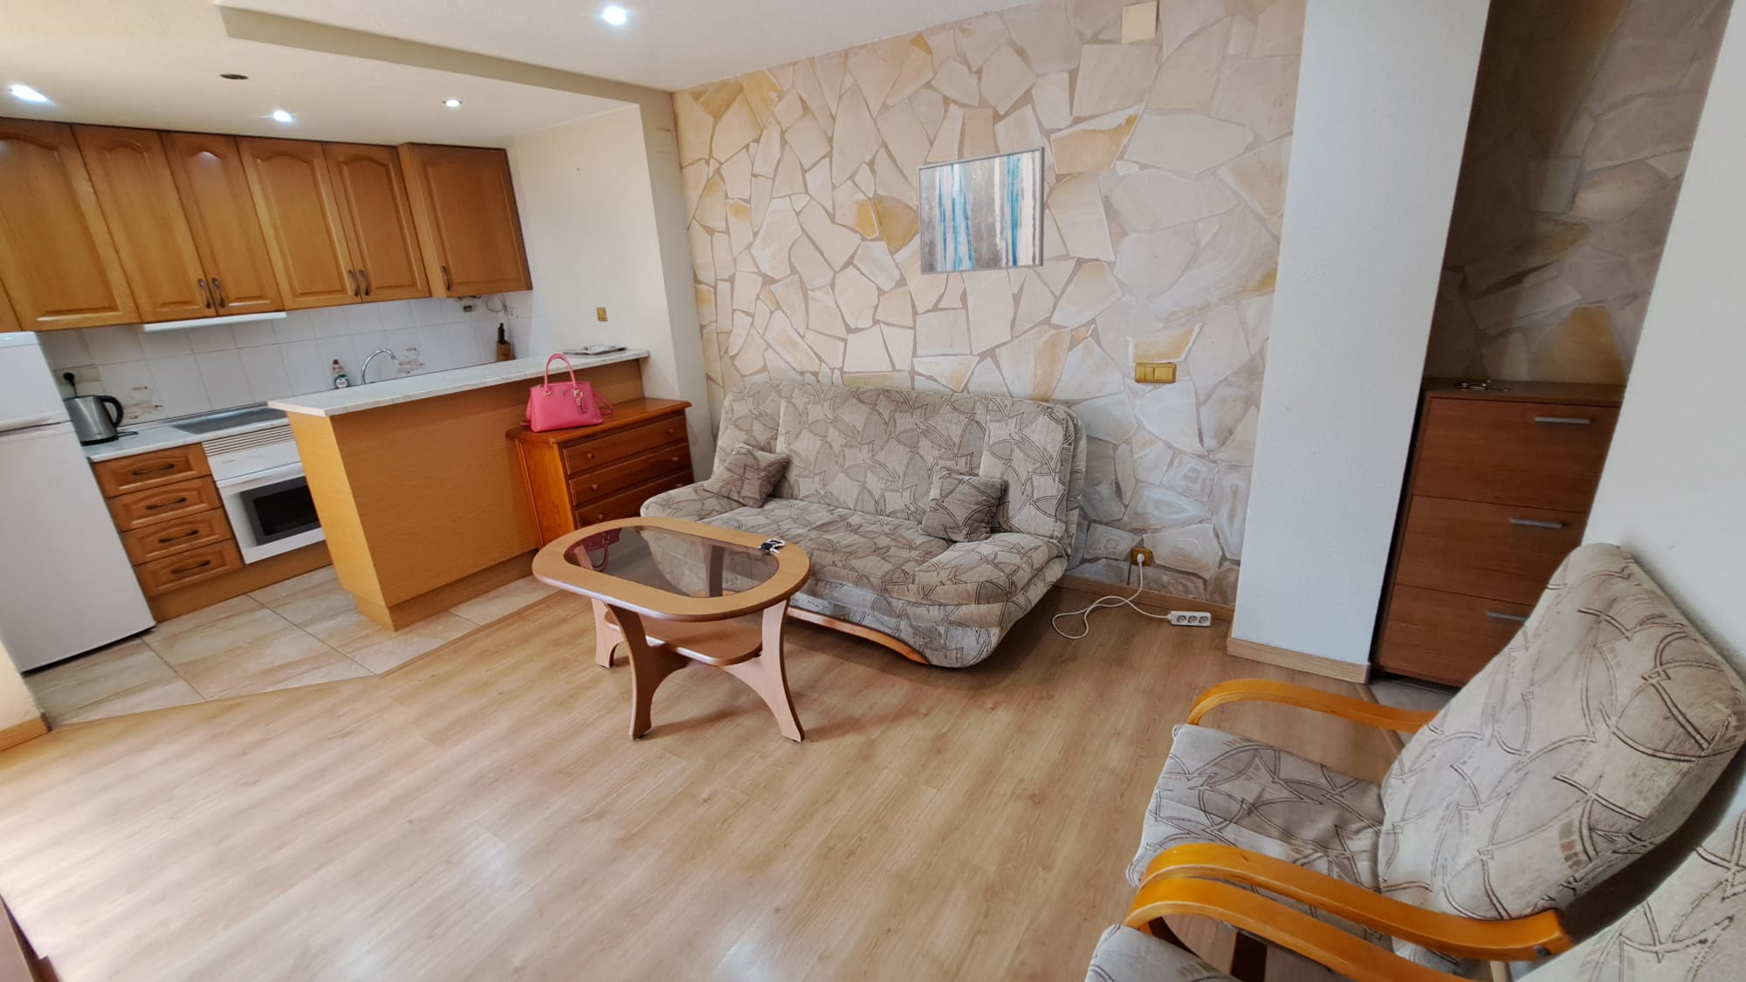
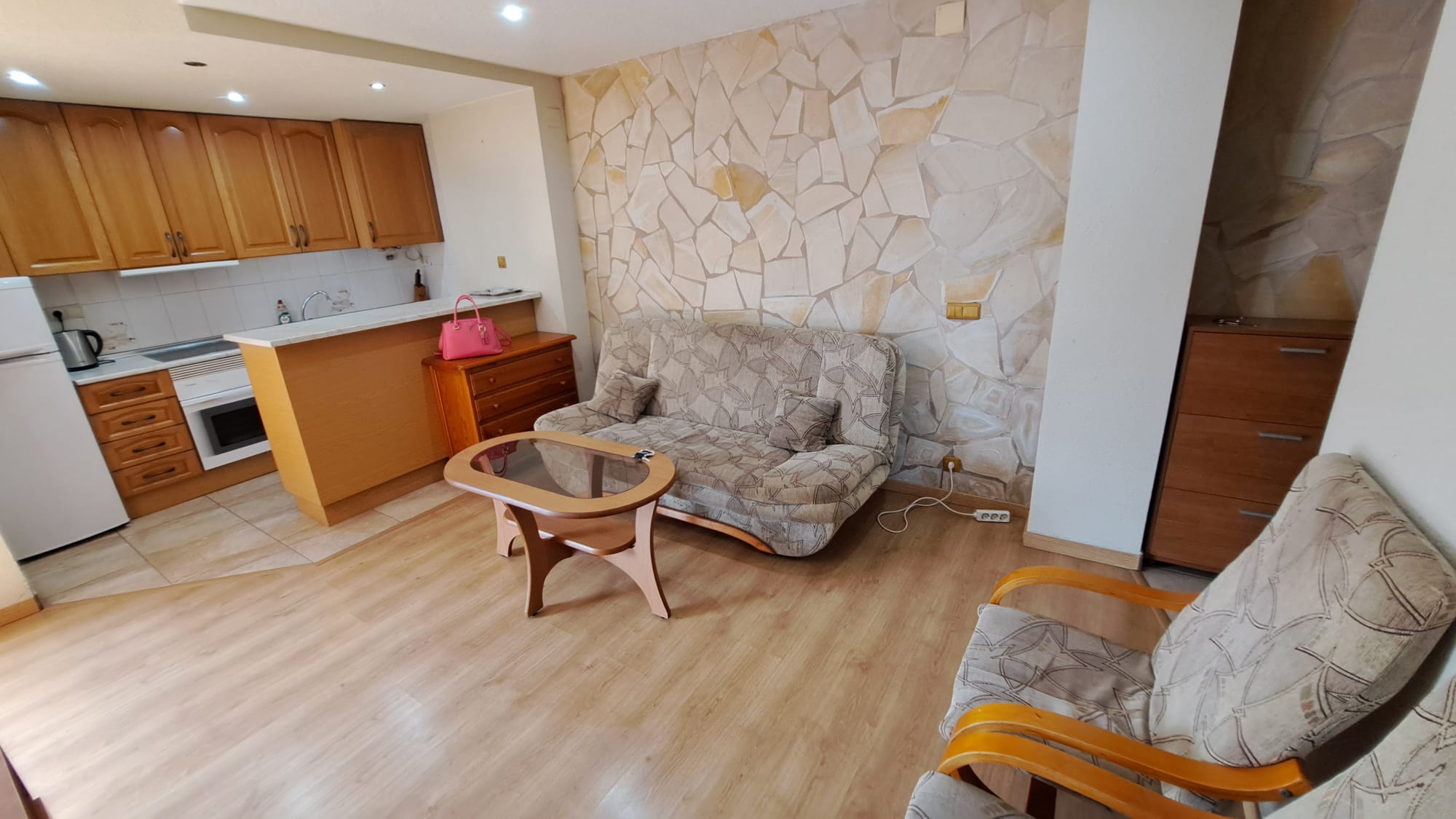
- wall art [916,145,1046,276]
